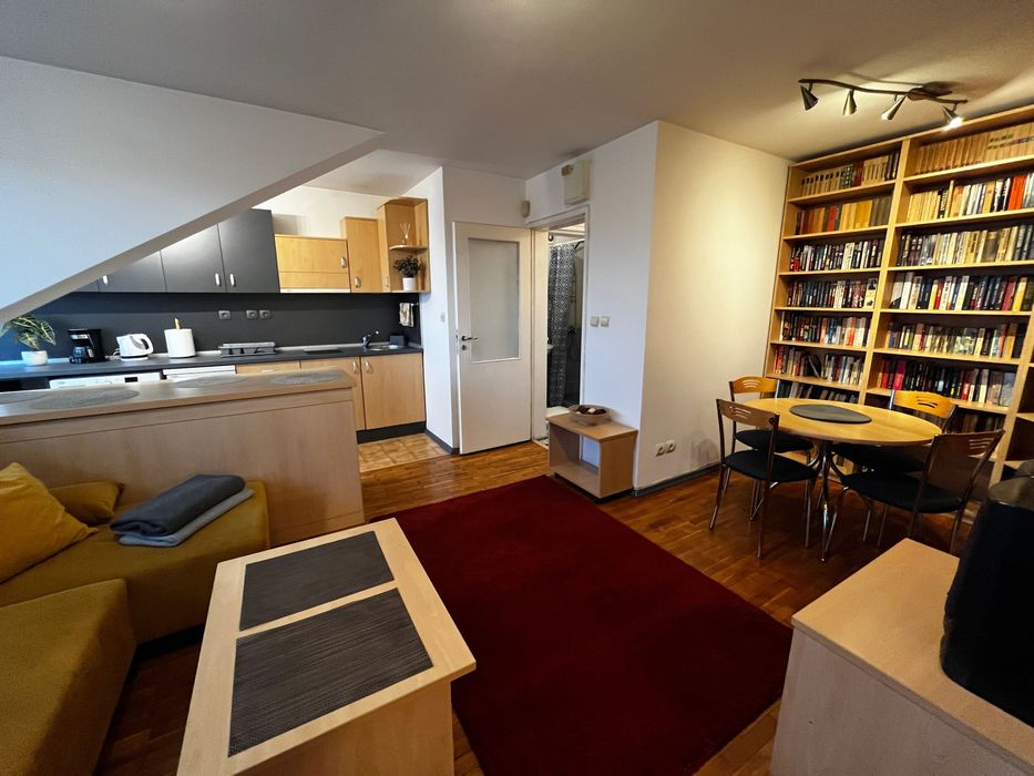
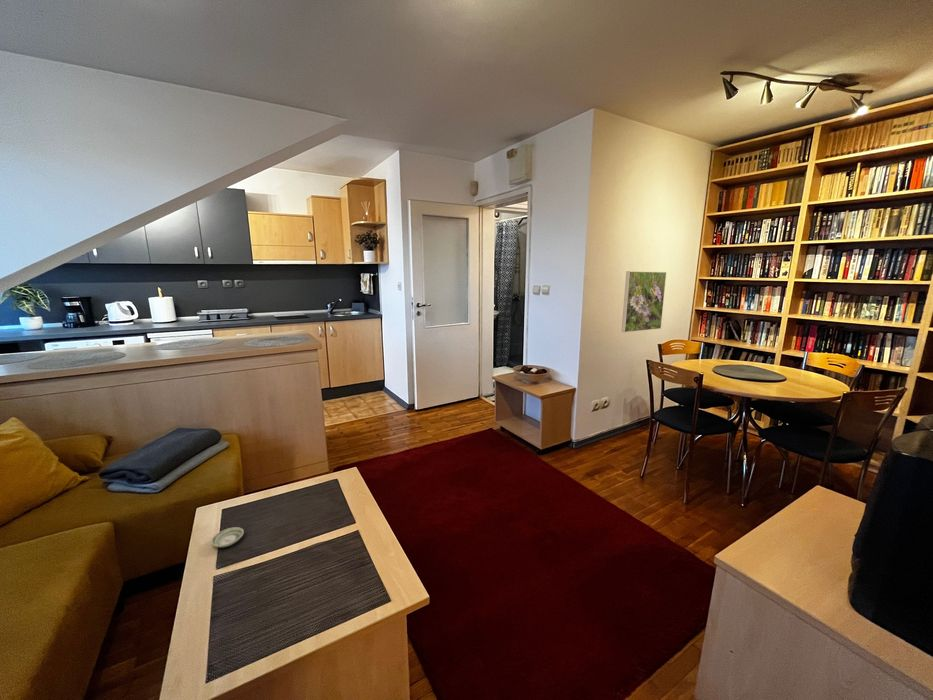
+ saucer [210,526,245,548]
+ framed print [621,270,667,333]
